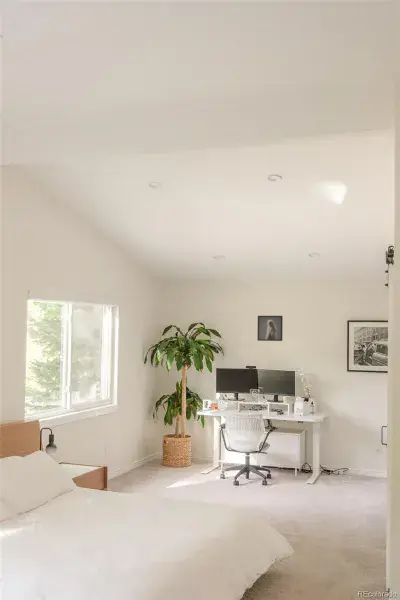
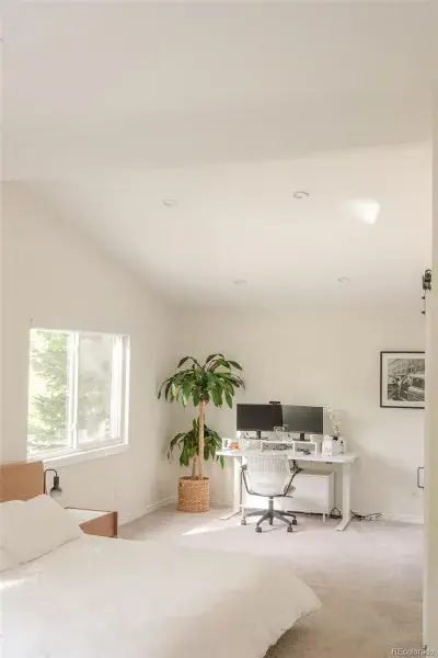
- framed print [256,315,284,342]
